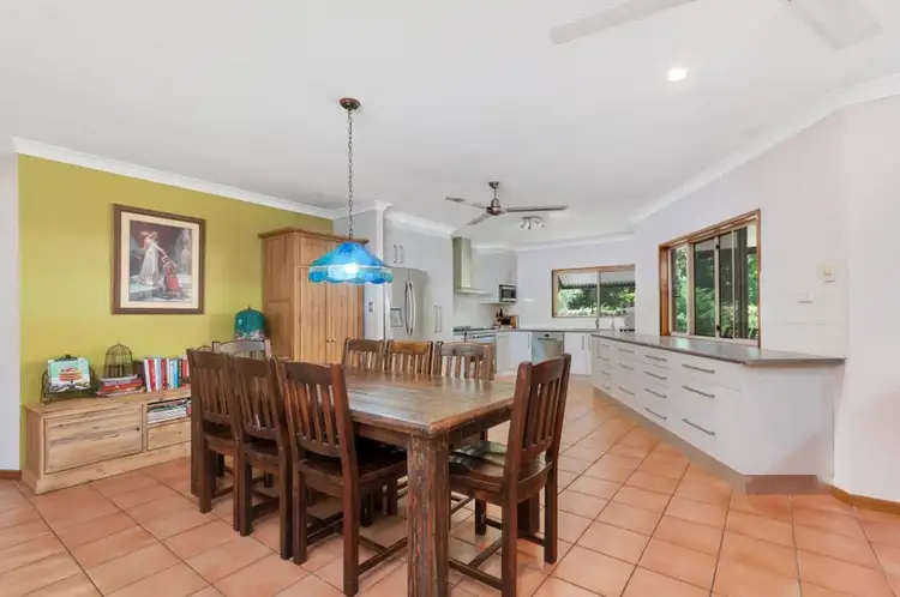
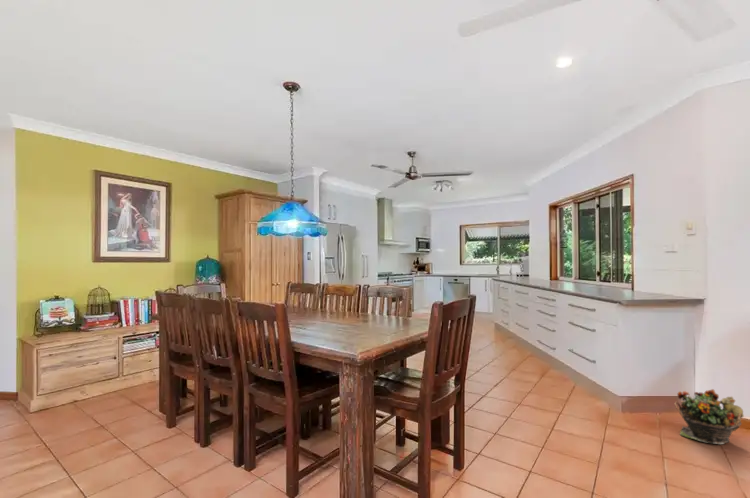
+ potted plant [674,388,745,445]
